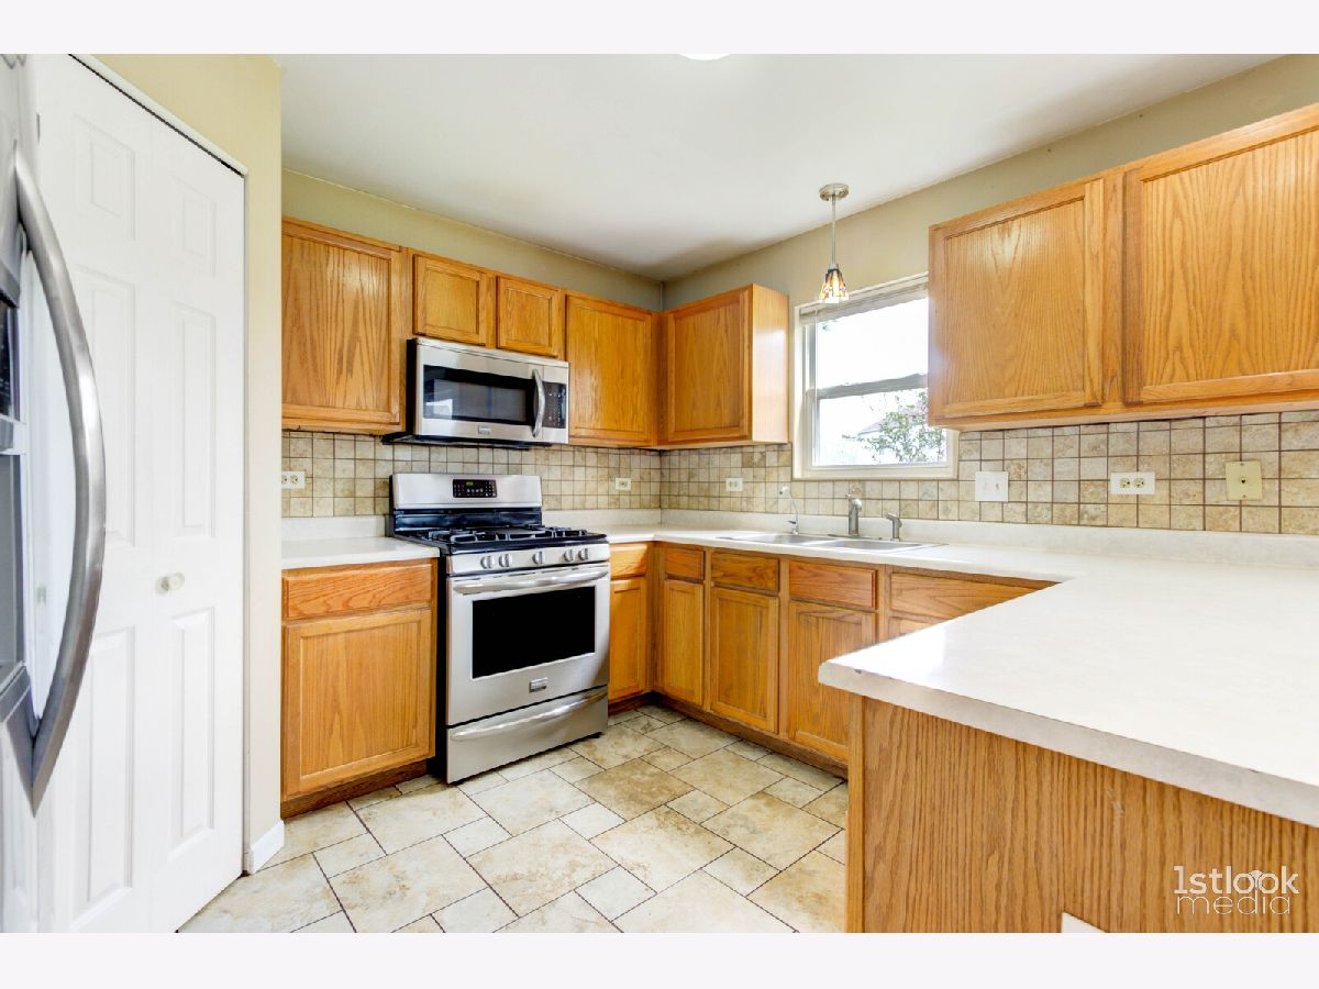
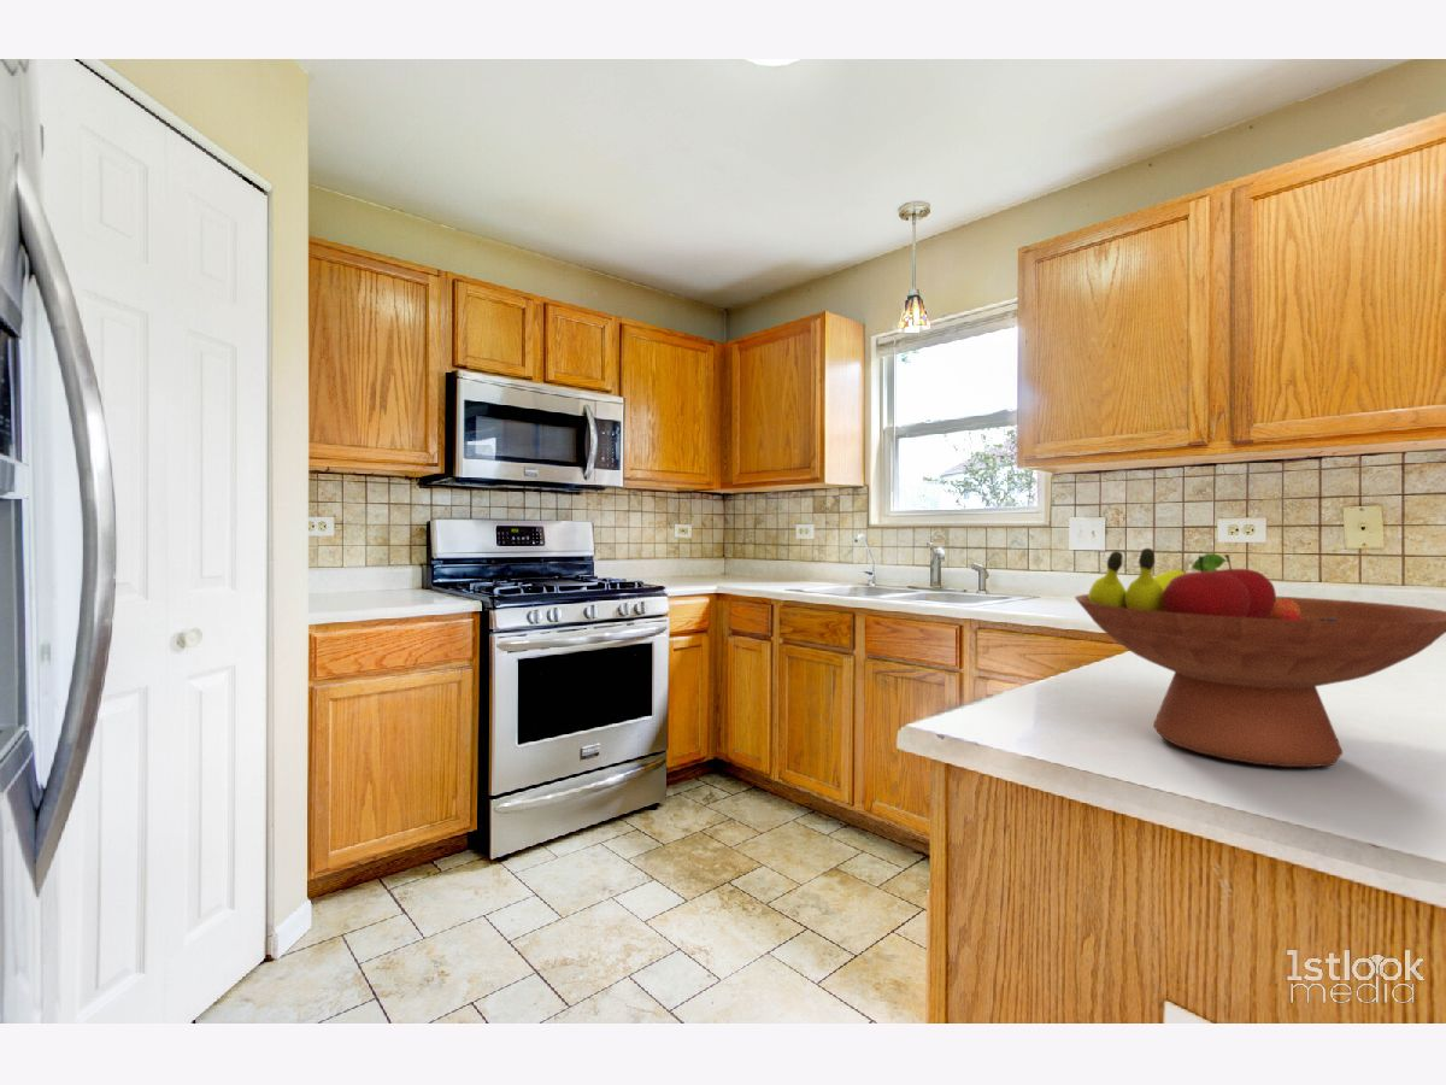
+ fruit bowl [1074,547,1446,768]
